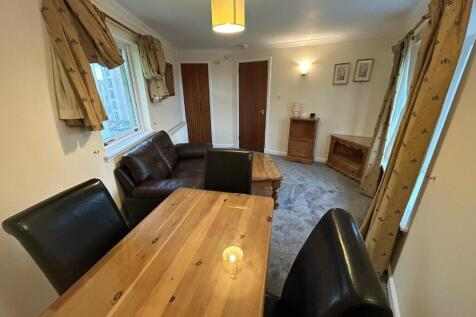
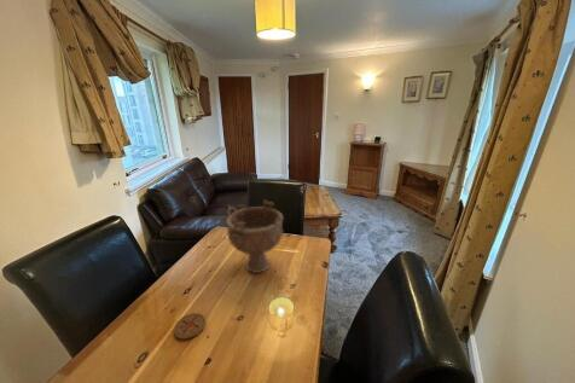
+ decorative bowl [225,199,284,274]
+ coaster [173,312,207,341]
